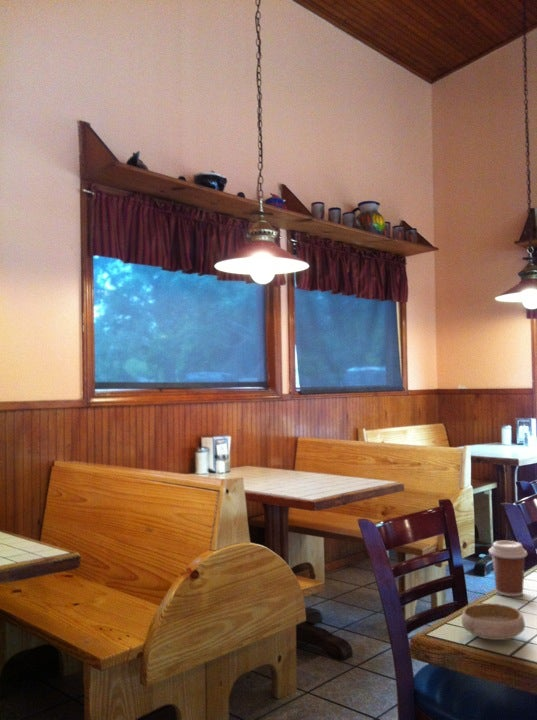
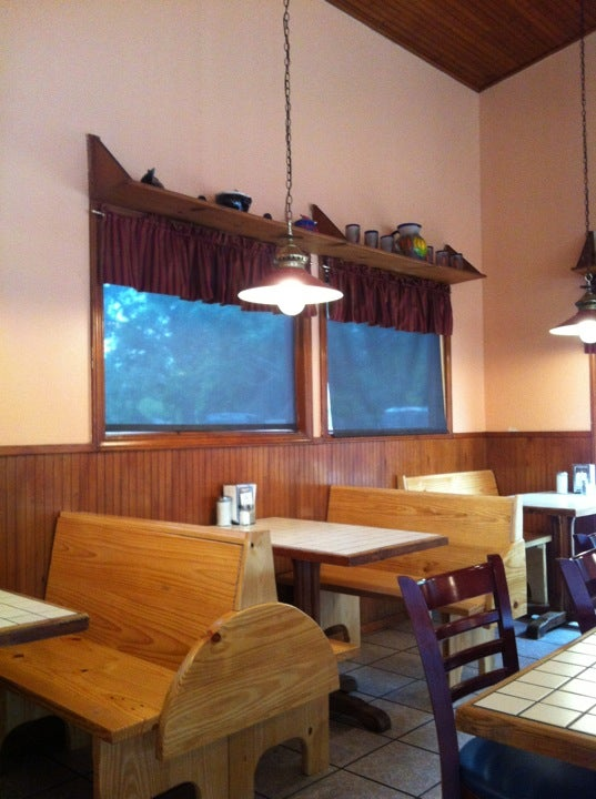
- coffee cup [488,540,528,597]
- bowl [461,602,526,641]
